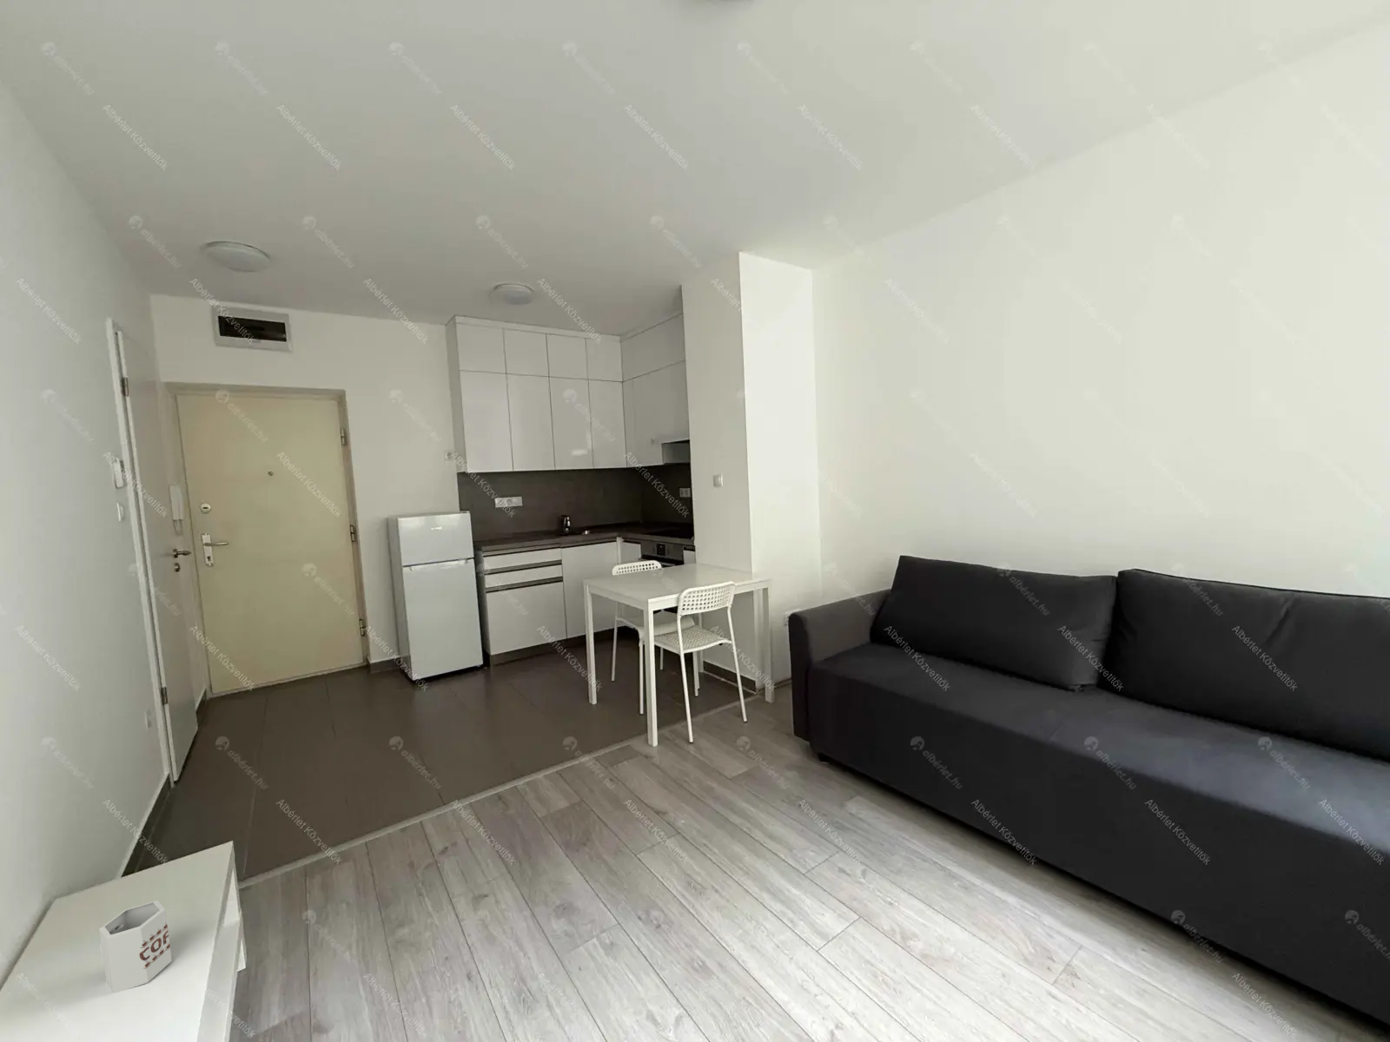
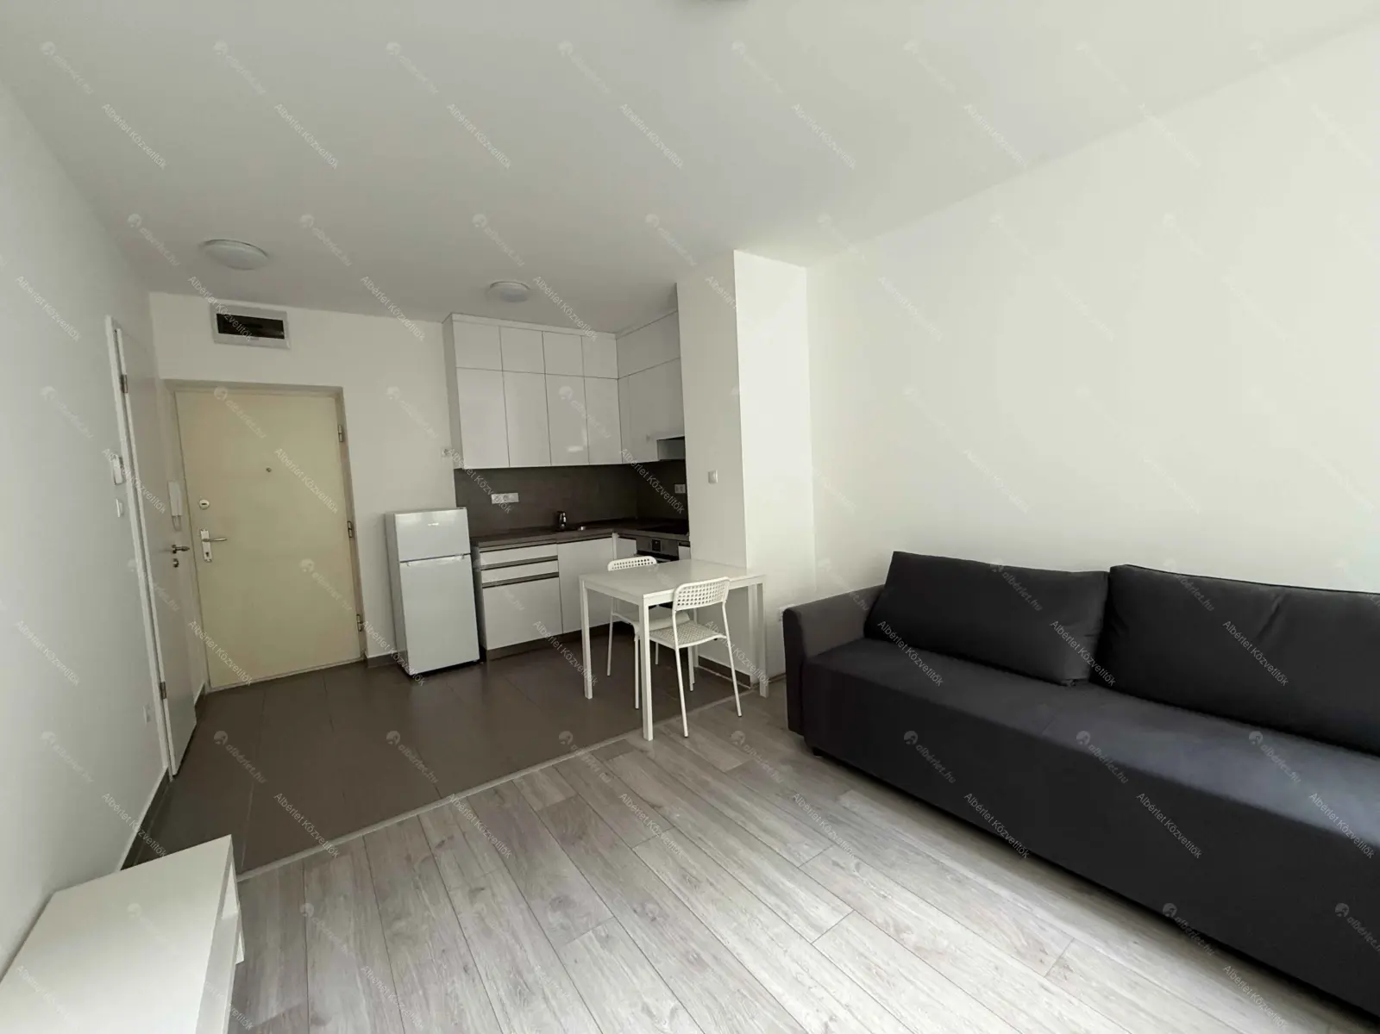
- mug [99,900,173,994]
